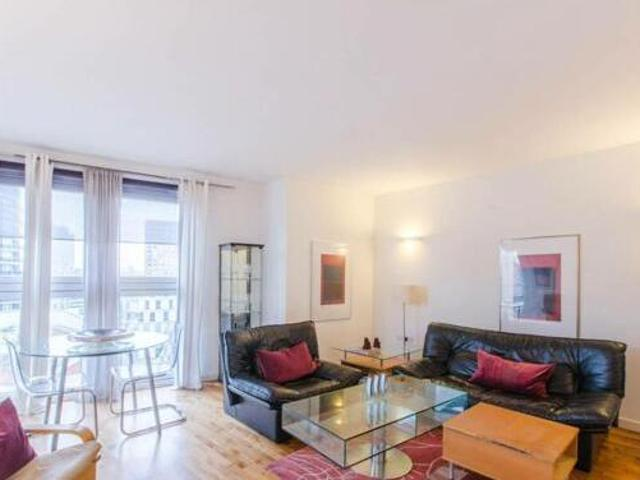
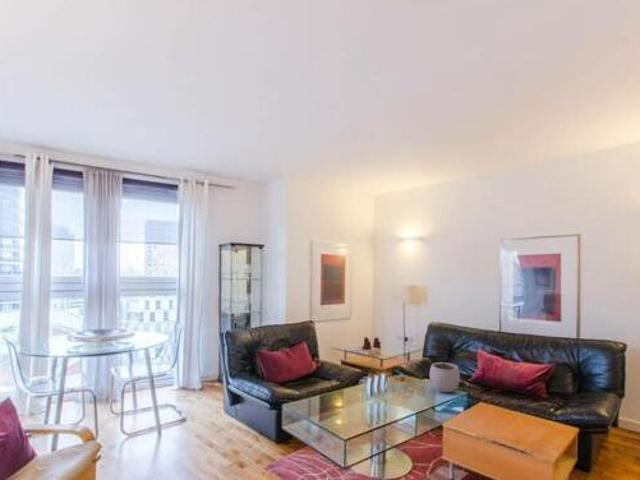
+ plant pot [429,353,461,393]
